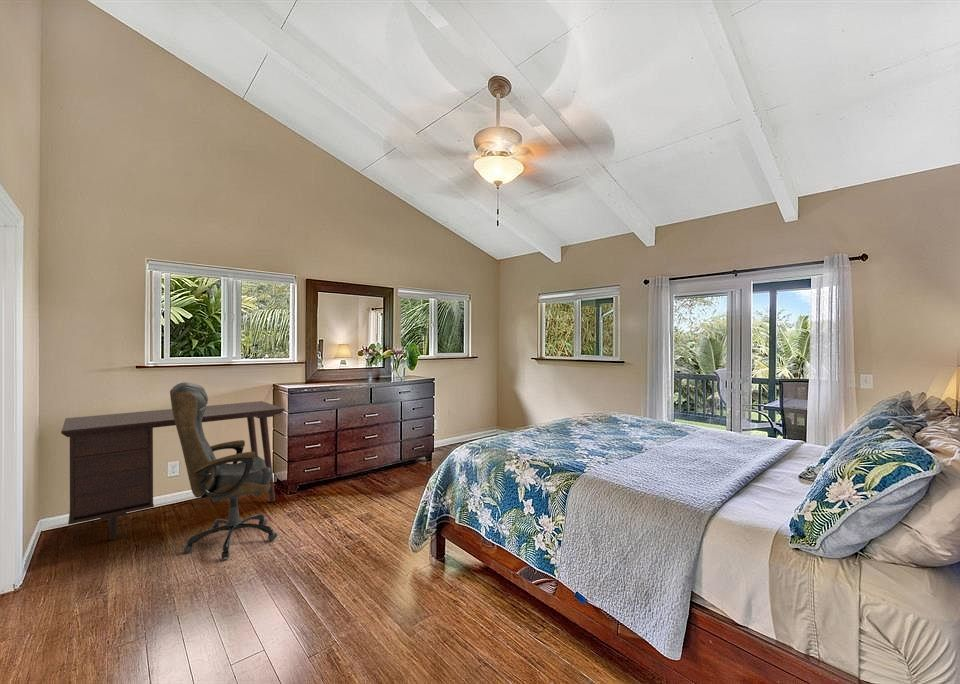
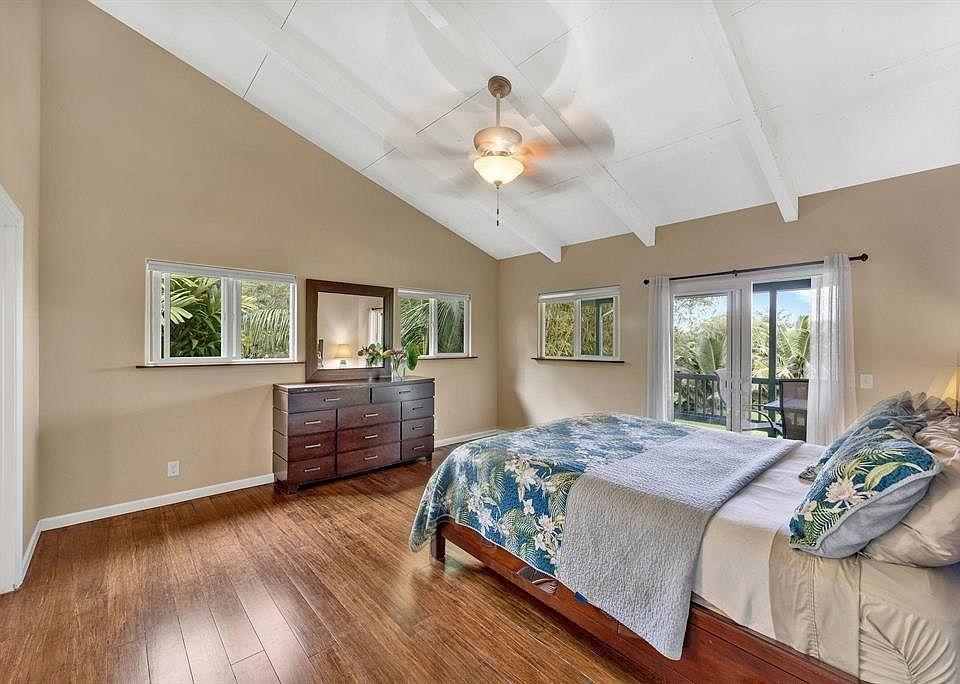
- desk [60,400,285,541]
- office chair [169,381,278,560]
